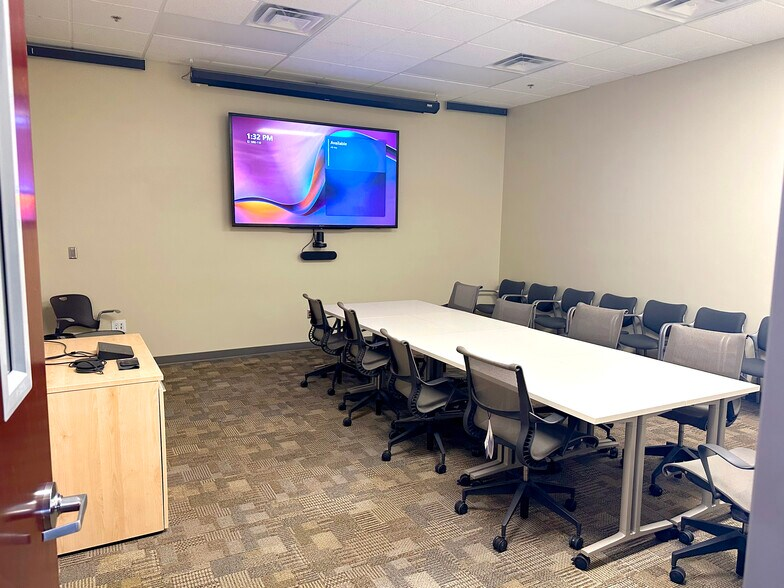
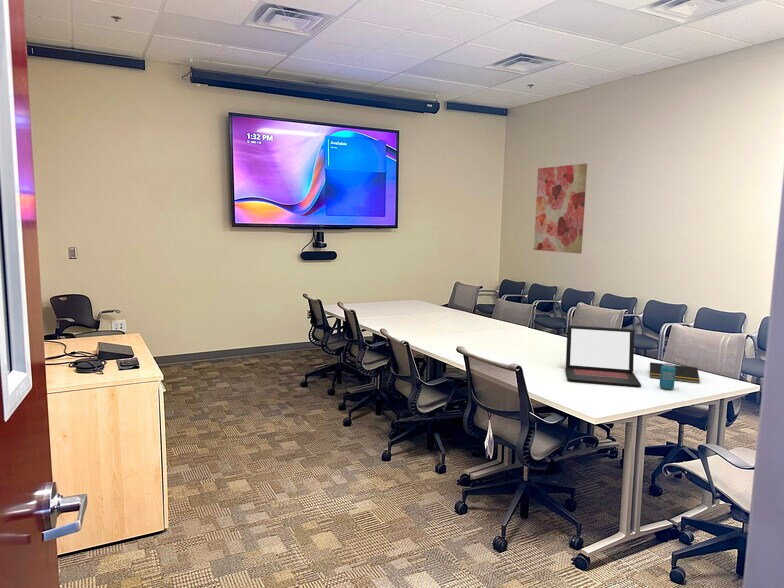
+ beverage can [659,362,676,390]
+ laptop [564,324,642,388]
+ wall art [533,163,588,255]
+ notepad [647,362,701,384]
